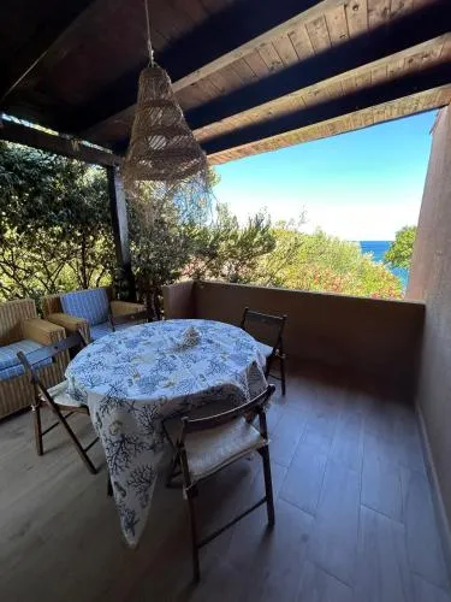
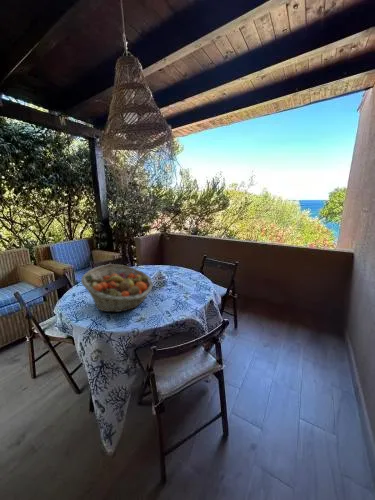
+ fruit basket [80,263,154,313]
